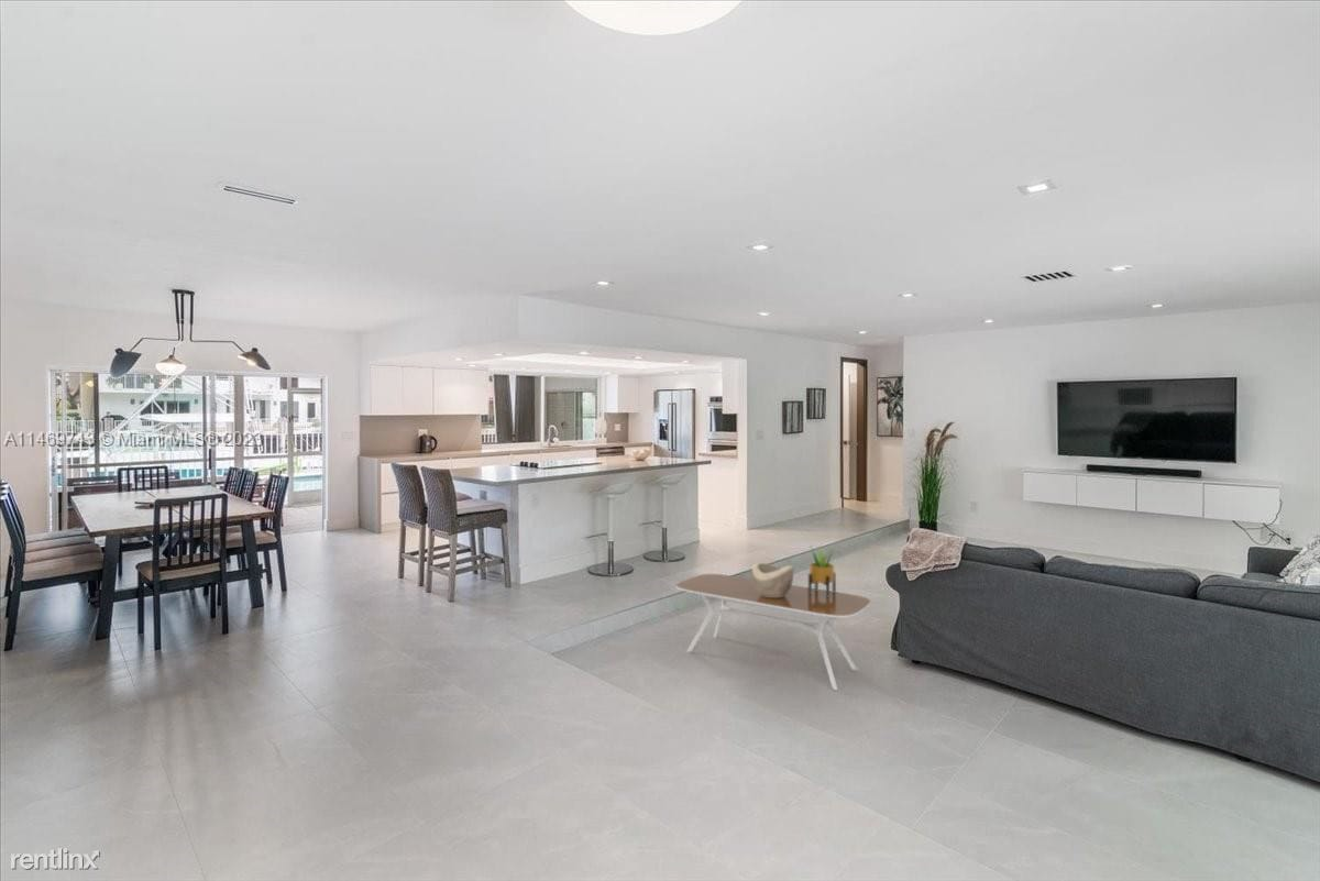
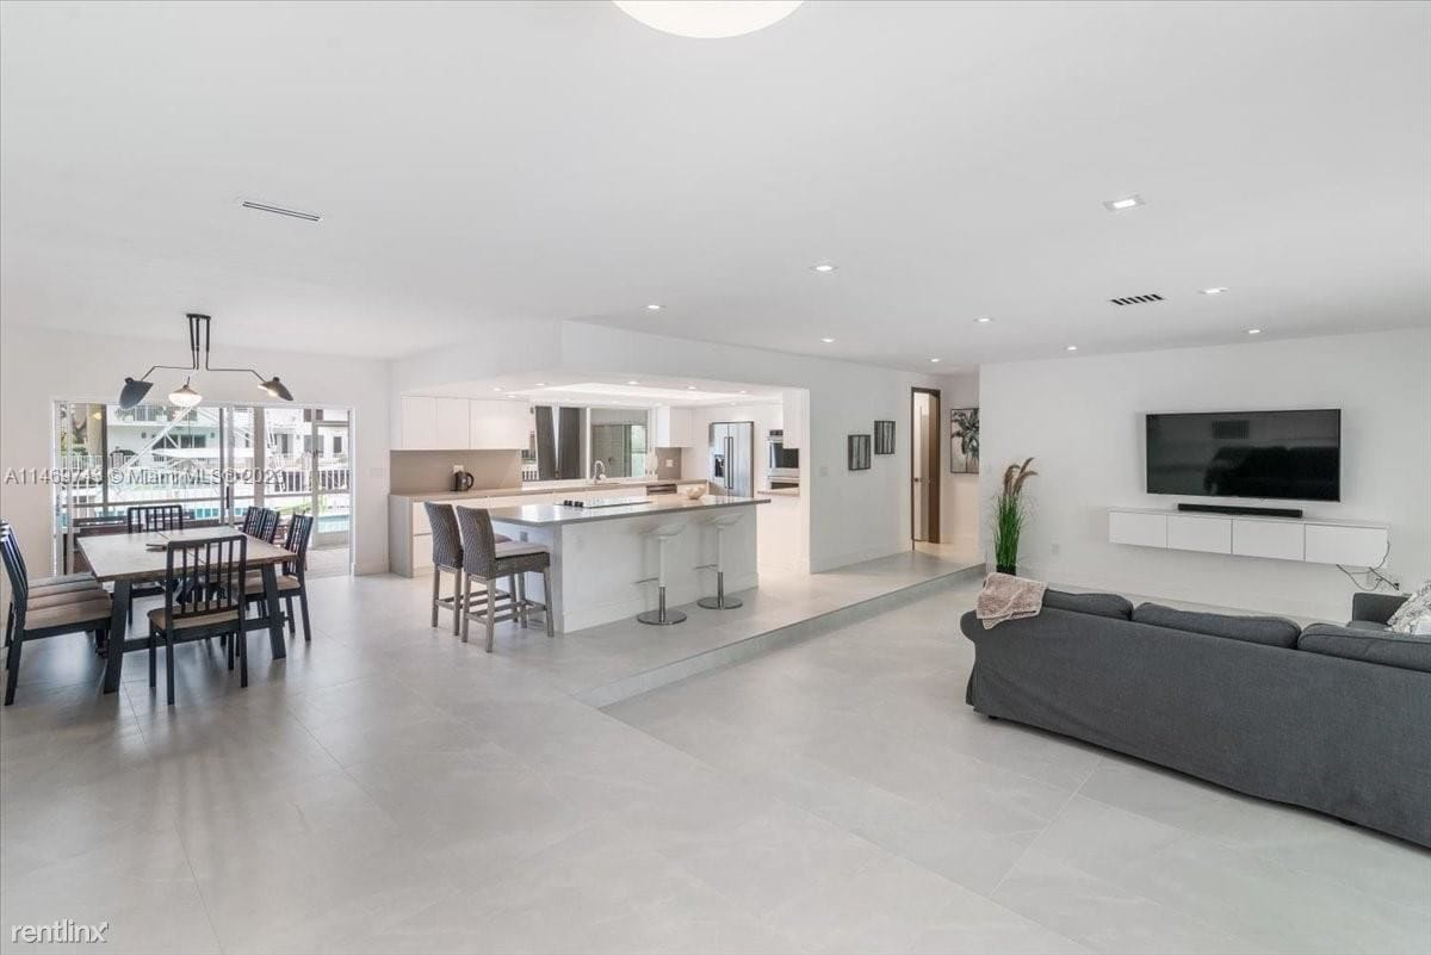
- potted plant [807,546,837,597]
- coffee table [675,573,871,691]
- decorative bowl [751,562,794,597]
